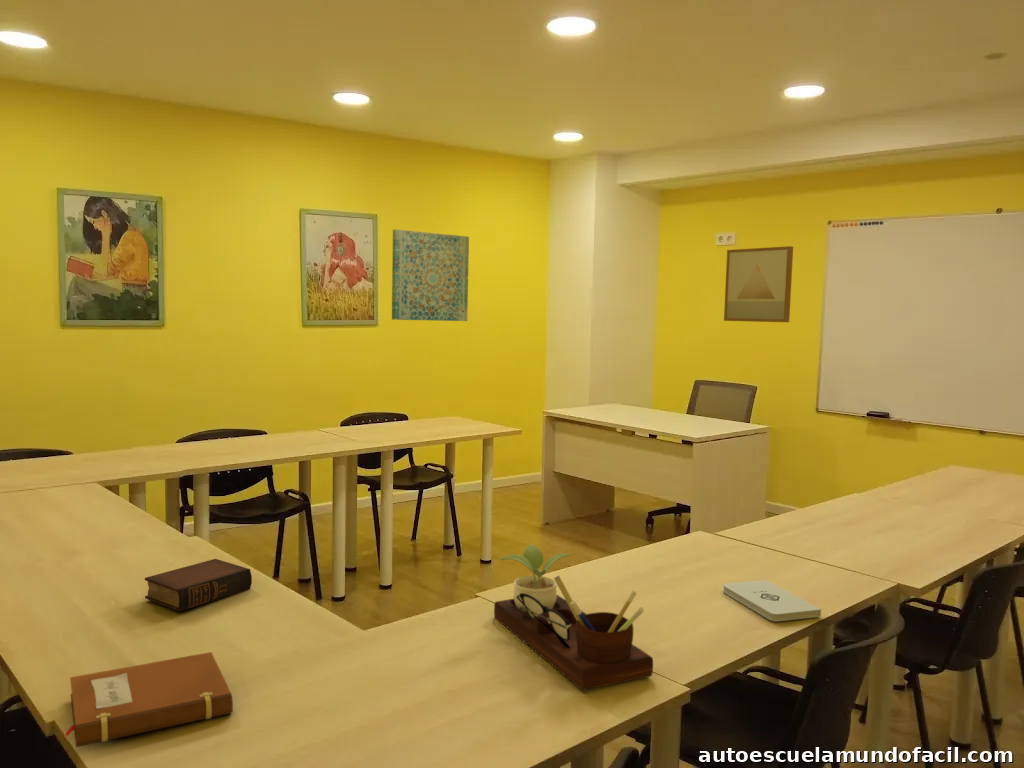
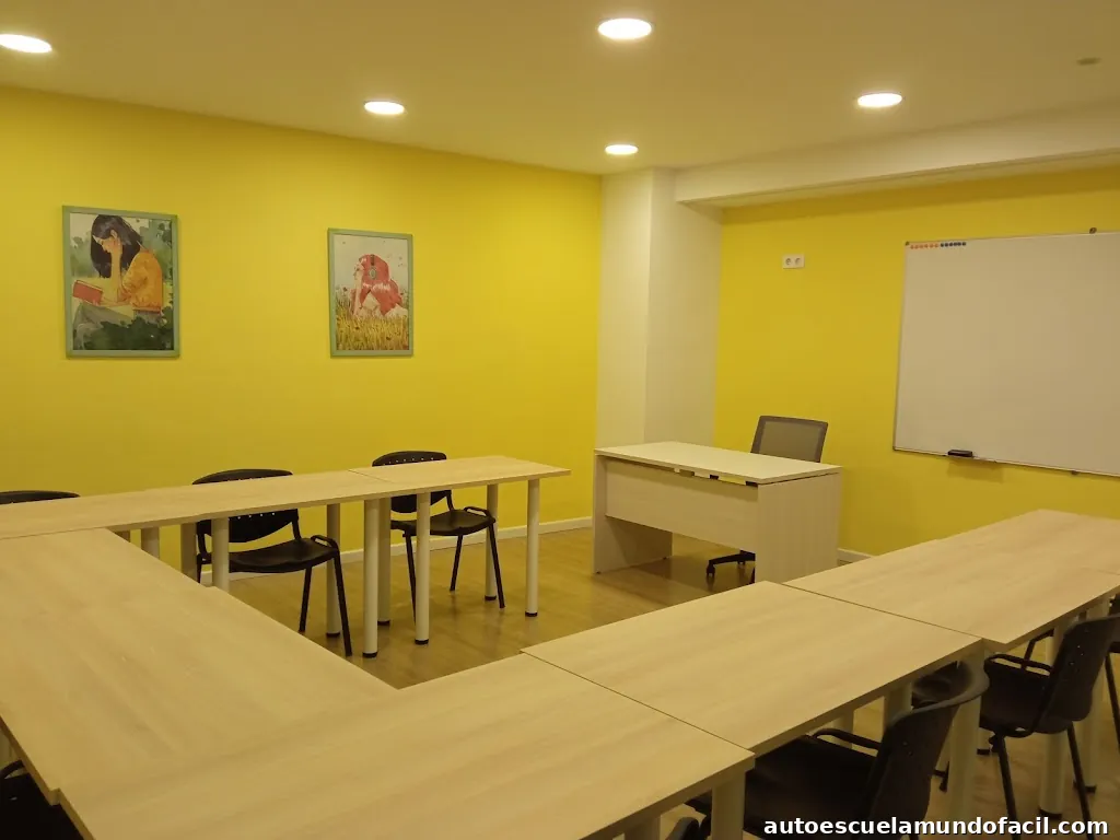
- notepad [722,579,822,622]
- wall art [391,229,470,322]
- desk organizer [493,543,654,691]
- book [144,558,253,612]
- notebook [64,651,234,748]
- wall art [723,245,794,323]
